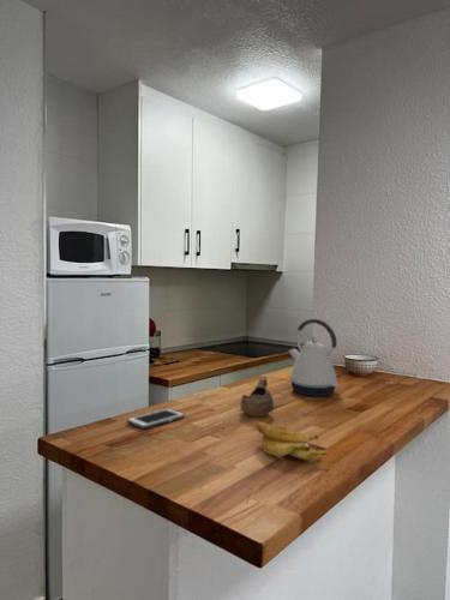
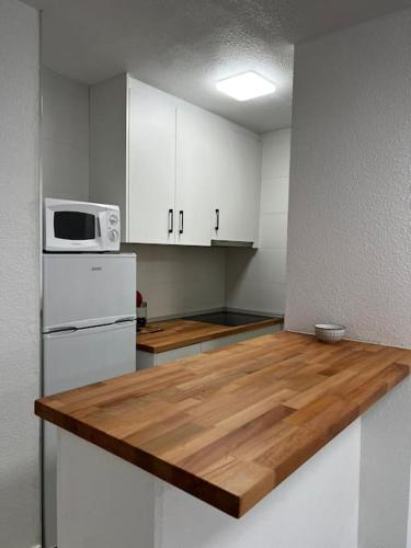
- cell phone [126,407,186,430]
- cup [240,377,275,418]
- banana [256,421,330,461]
- kettle [288,318,340,397]
